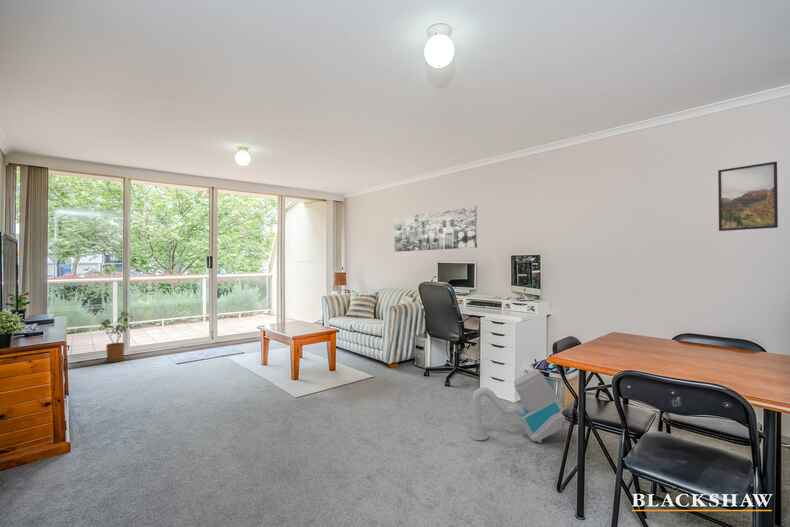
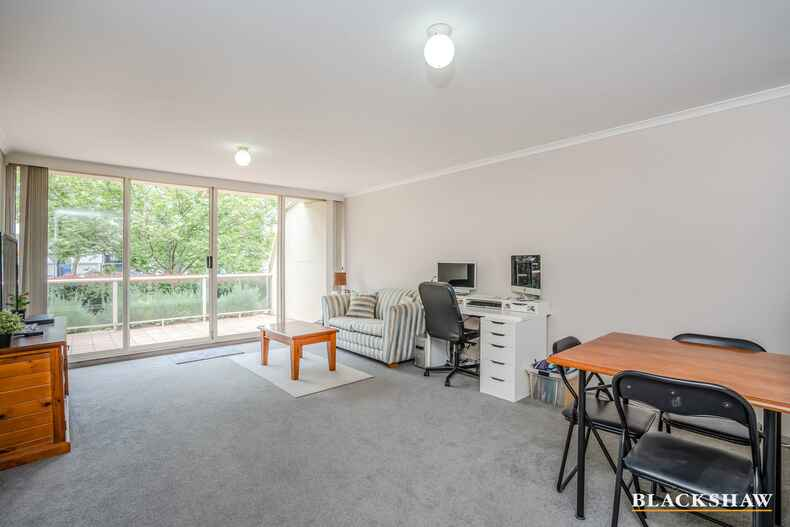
- vacuum cleaner [469,368,571,444]
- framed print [717,161,779,232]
- wall art [393,205,478,253]
- house plant [99,310,134,363]
